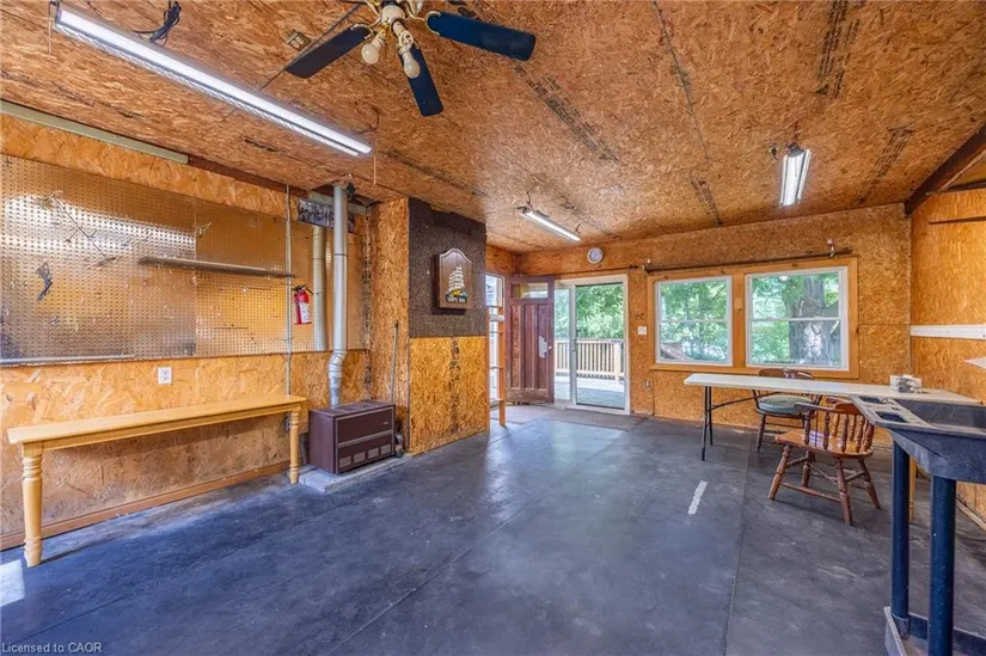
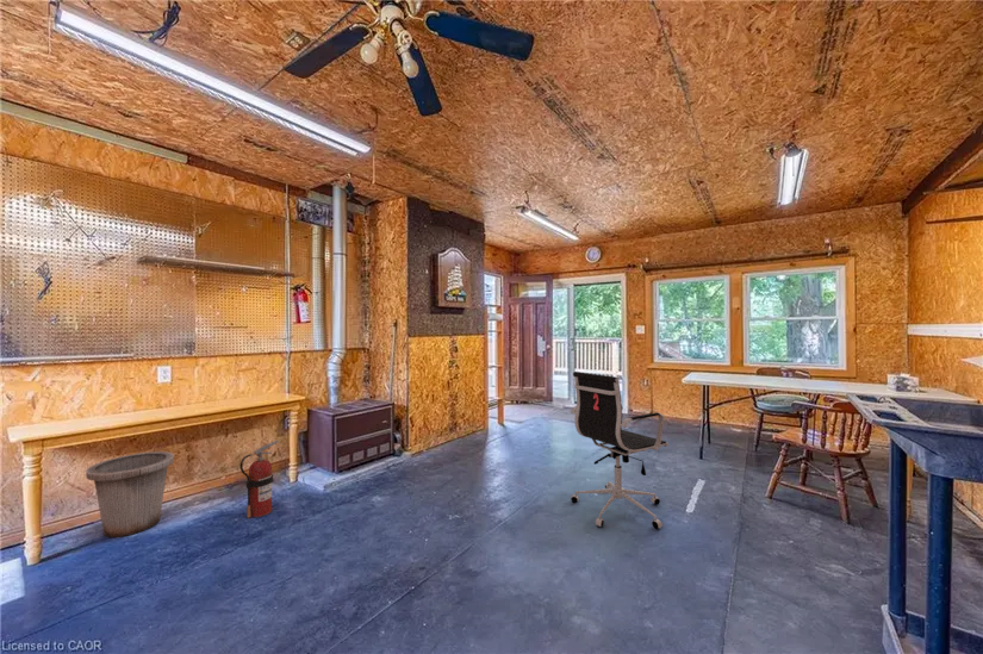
+ office chair [570,370,670,530]
+ fire extinguisher [239,440,280,519]
+ trash can [85,450,175,538]
